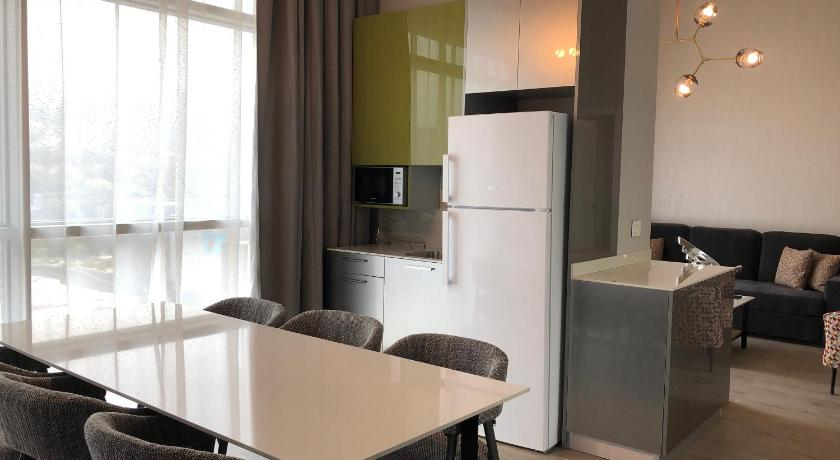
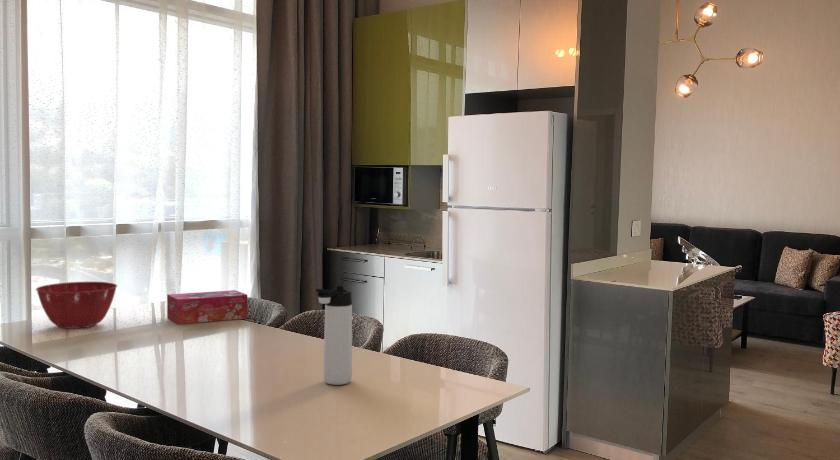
+ thermos bottle [314,285,353,386]
+ mixing bowl [35,281,118,330]
+ tissue box [166,289,248,325]
